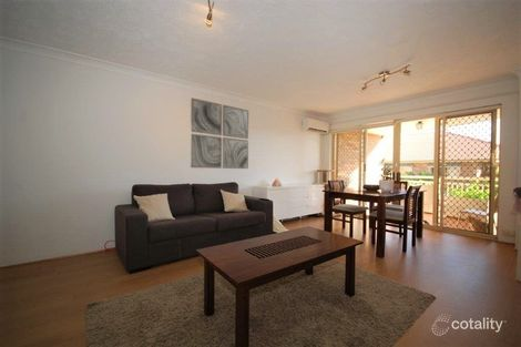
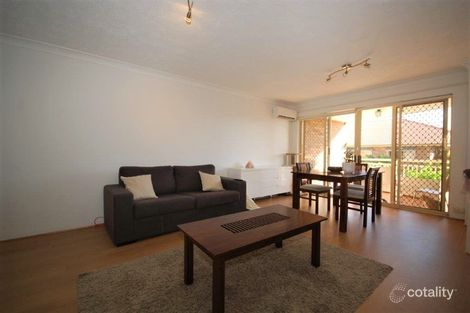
- wall art [190,96,249,170]
